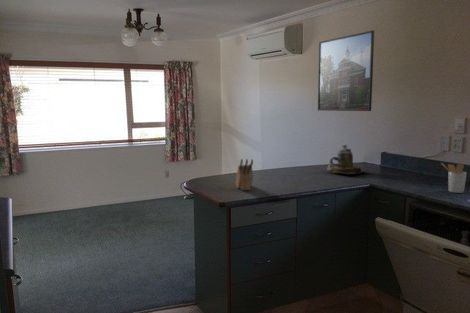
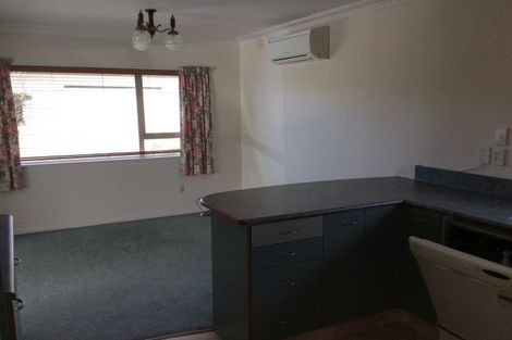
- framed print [317,29,375,112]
- teapot [326,144,373,176]
- knife block [234,158,254,191]
- utensil holder [440,162,468,194]
